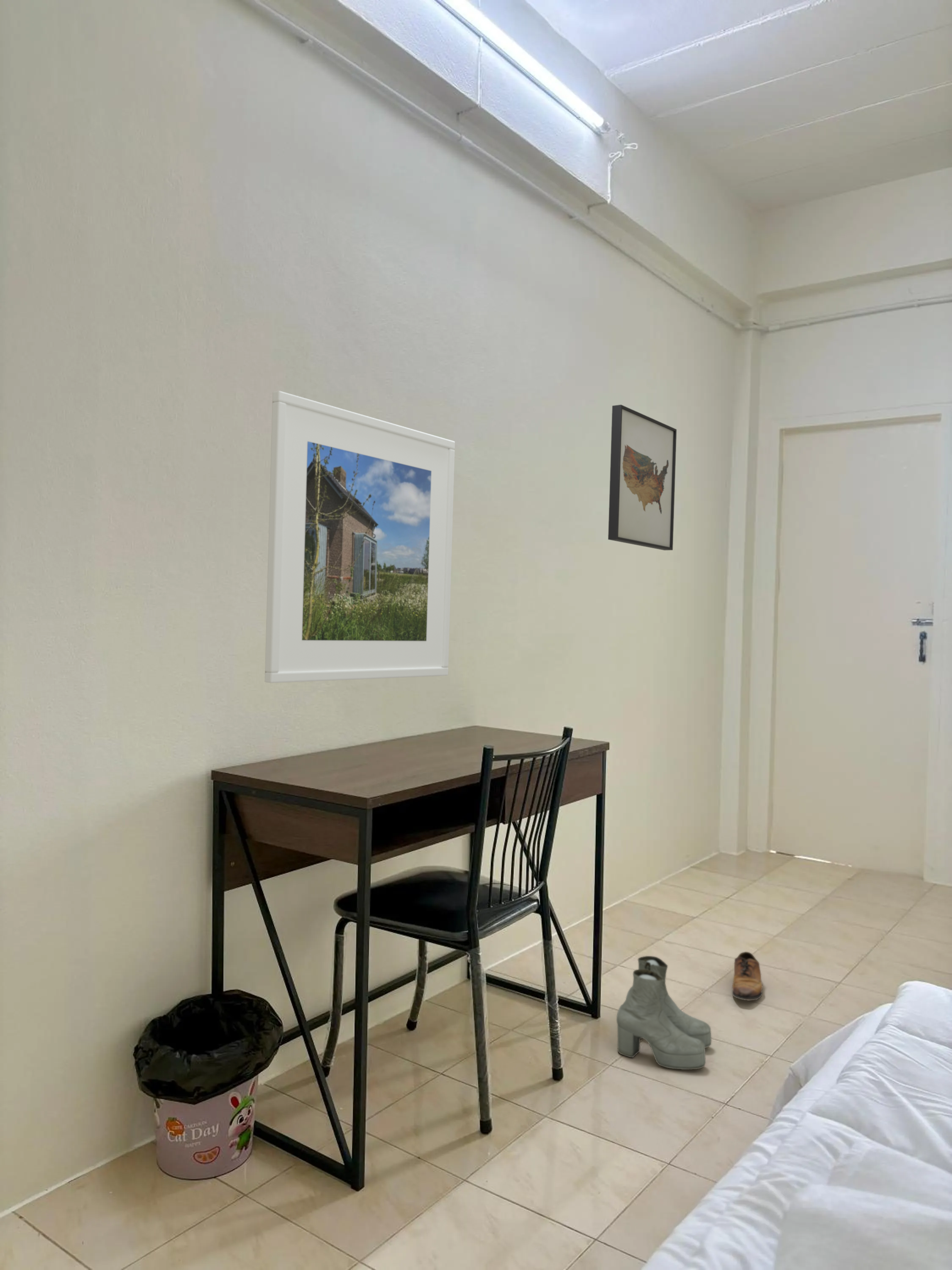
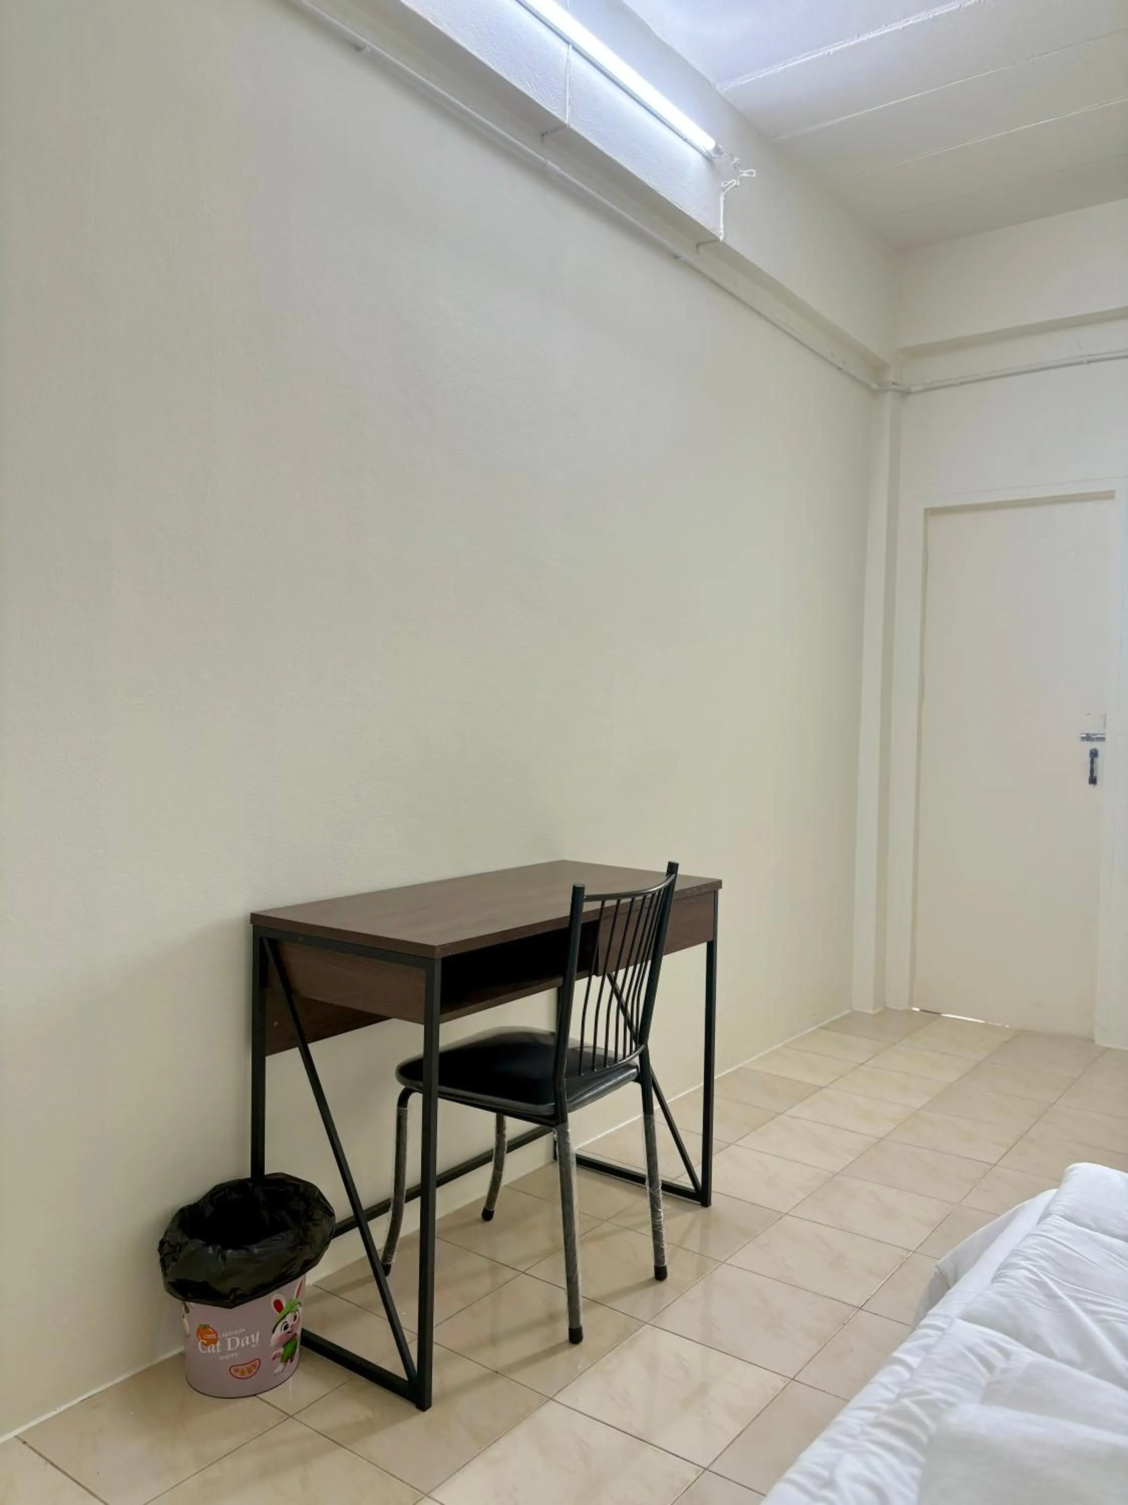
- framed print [264,390,455,684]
- boots [616,955,712,1070]
- shoe [732,951,763,1007]
- wall art [608,404,677,551]
